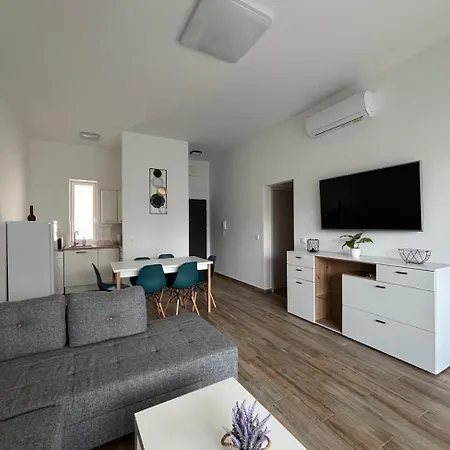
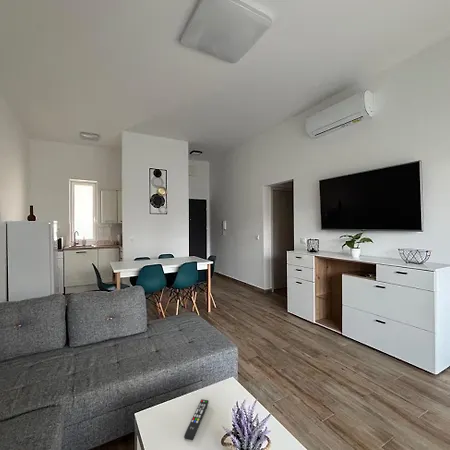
+ remote control [183,398,210,441]
